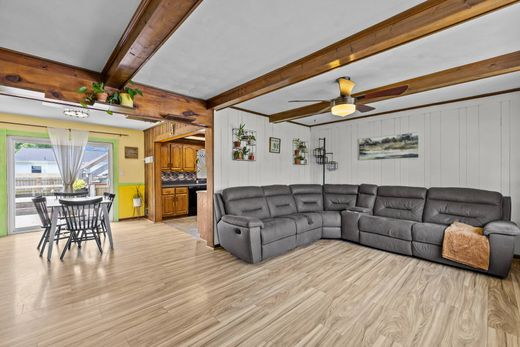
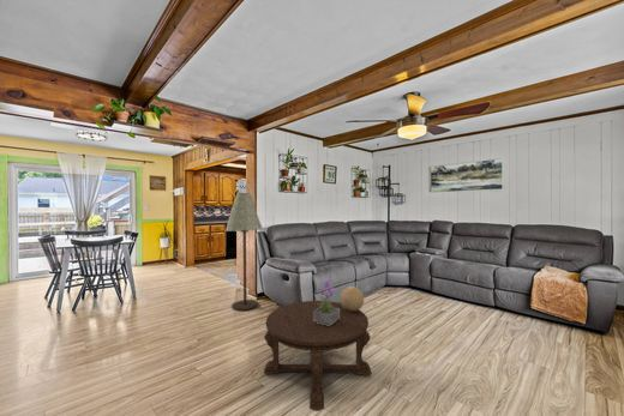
+ coffee table [263,300,373,412]
+ floor lamp [224,192,264,312]
+ potted plant [313,275,340,326]
+ decorative orb [338,285,365,312]
